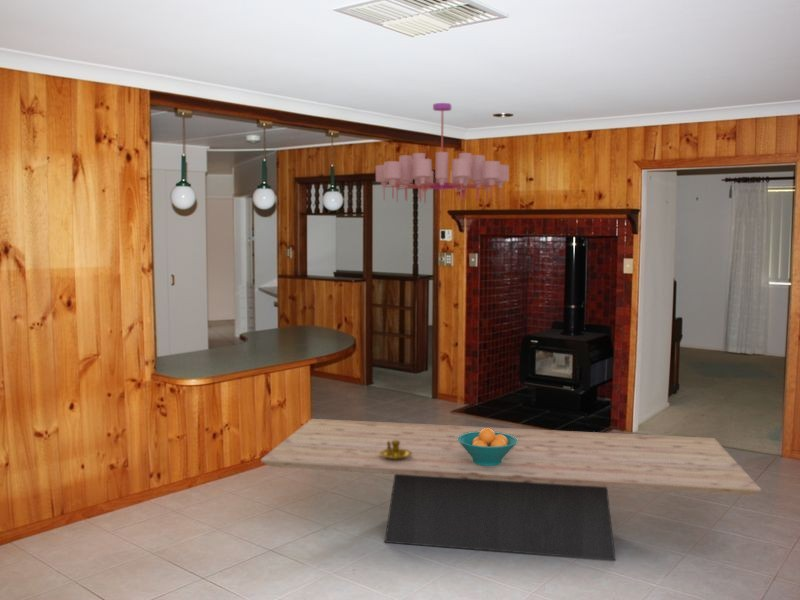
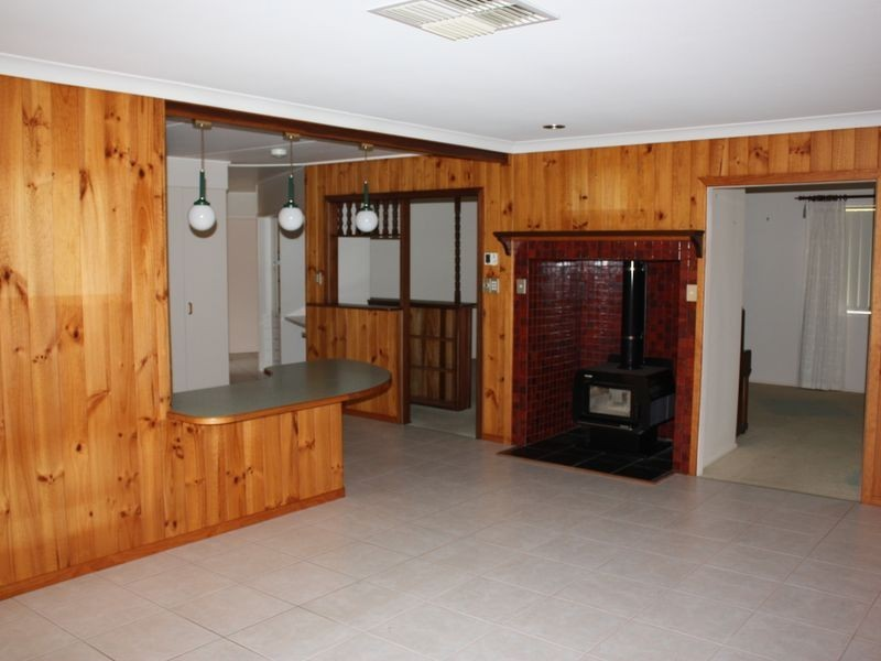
- candlestick [379,440,413,461]
- chandelier [375,102,510,204]
- dining table [260,418,762,561]
- fruit bowl [457,428,518,466]
